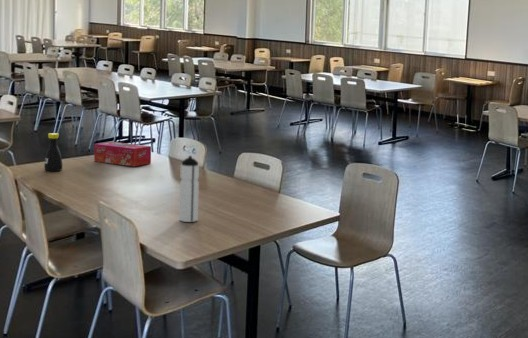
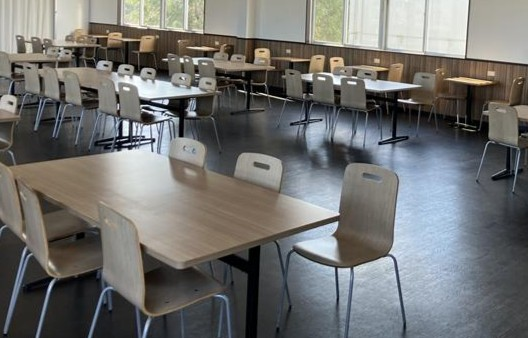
- water bottle [178,155,200,223]
- bottle [43,132,64,172]
- tissue box [93,141,152,167]
